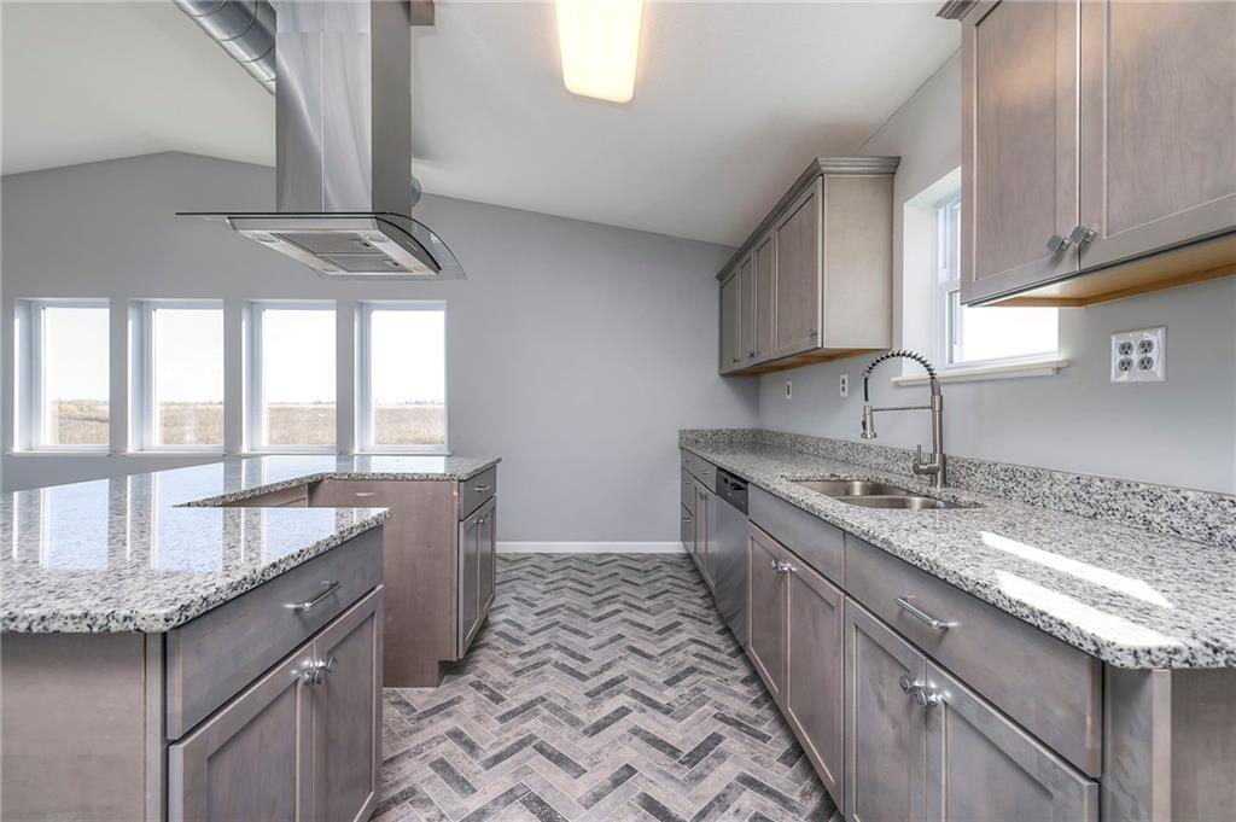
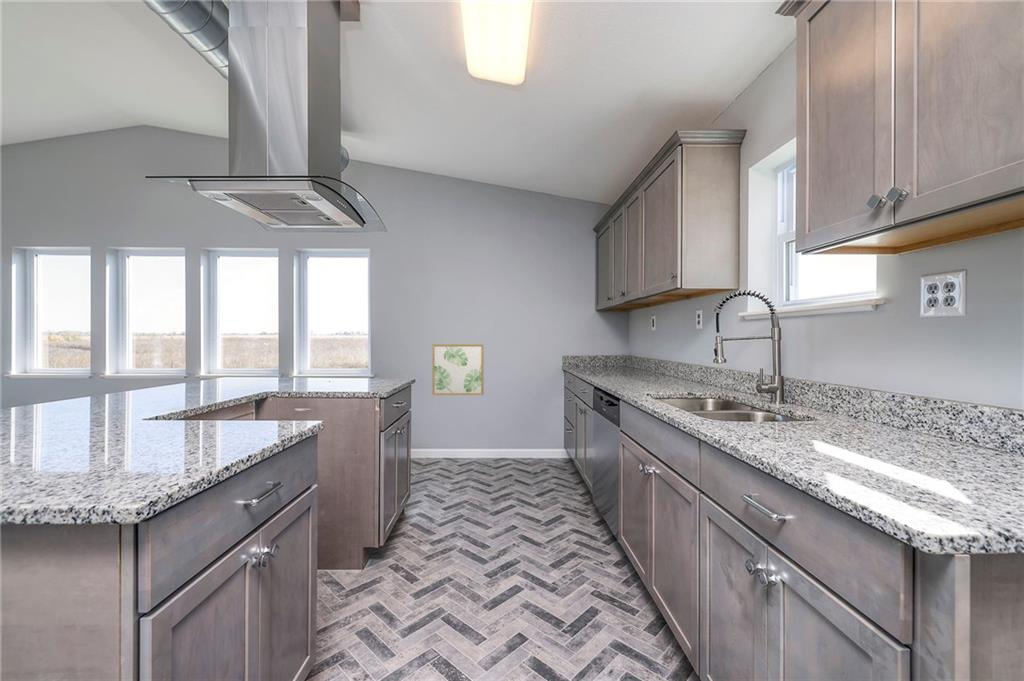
+ wall art [431,343,485,396]
